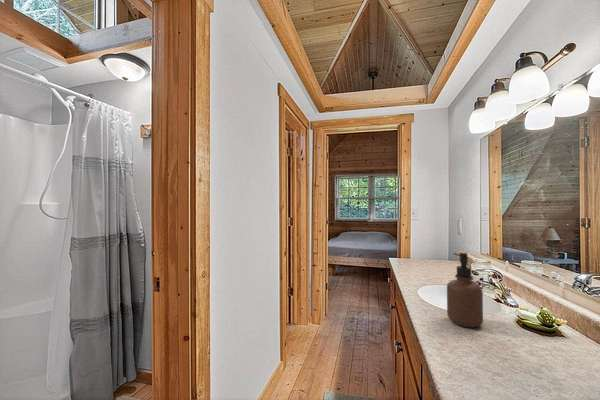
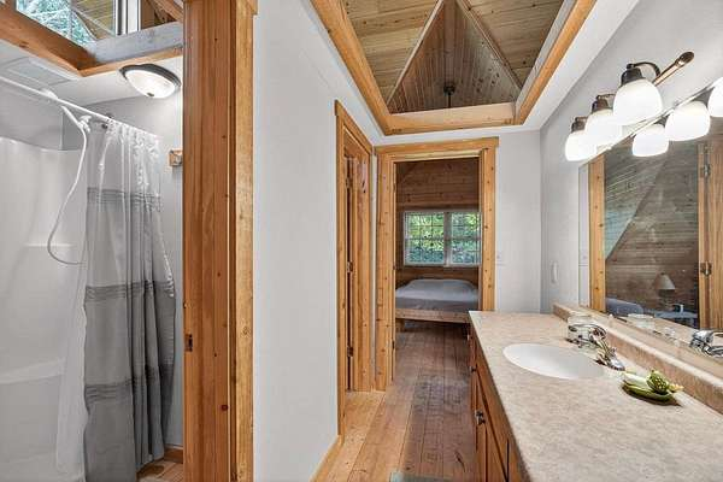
- soap dispenser [446,252,484,328]
